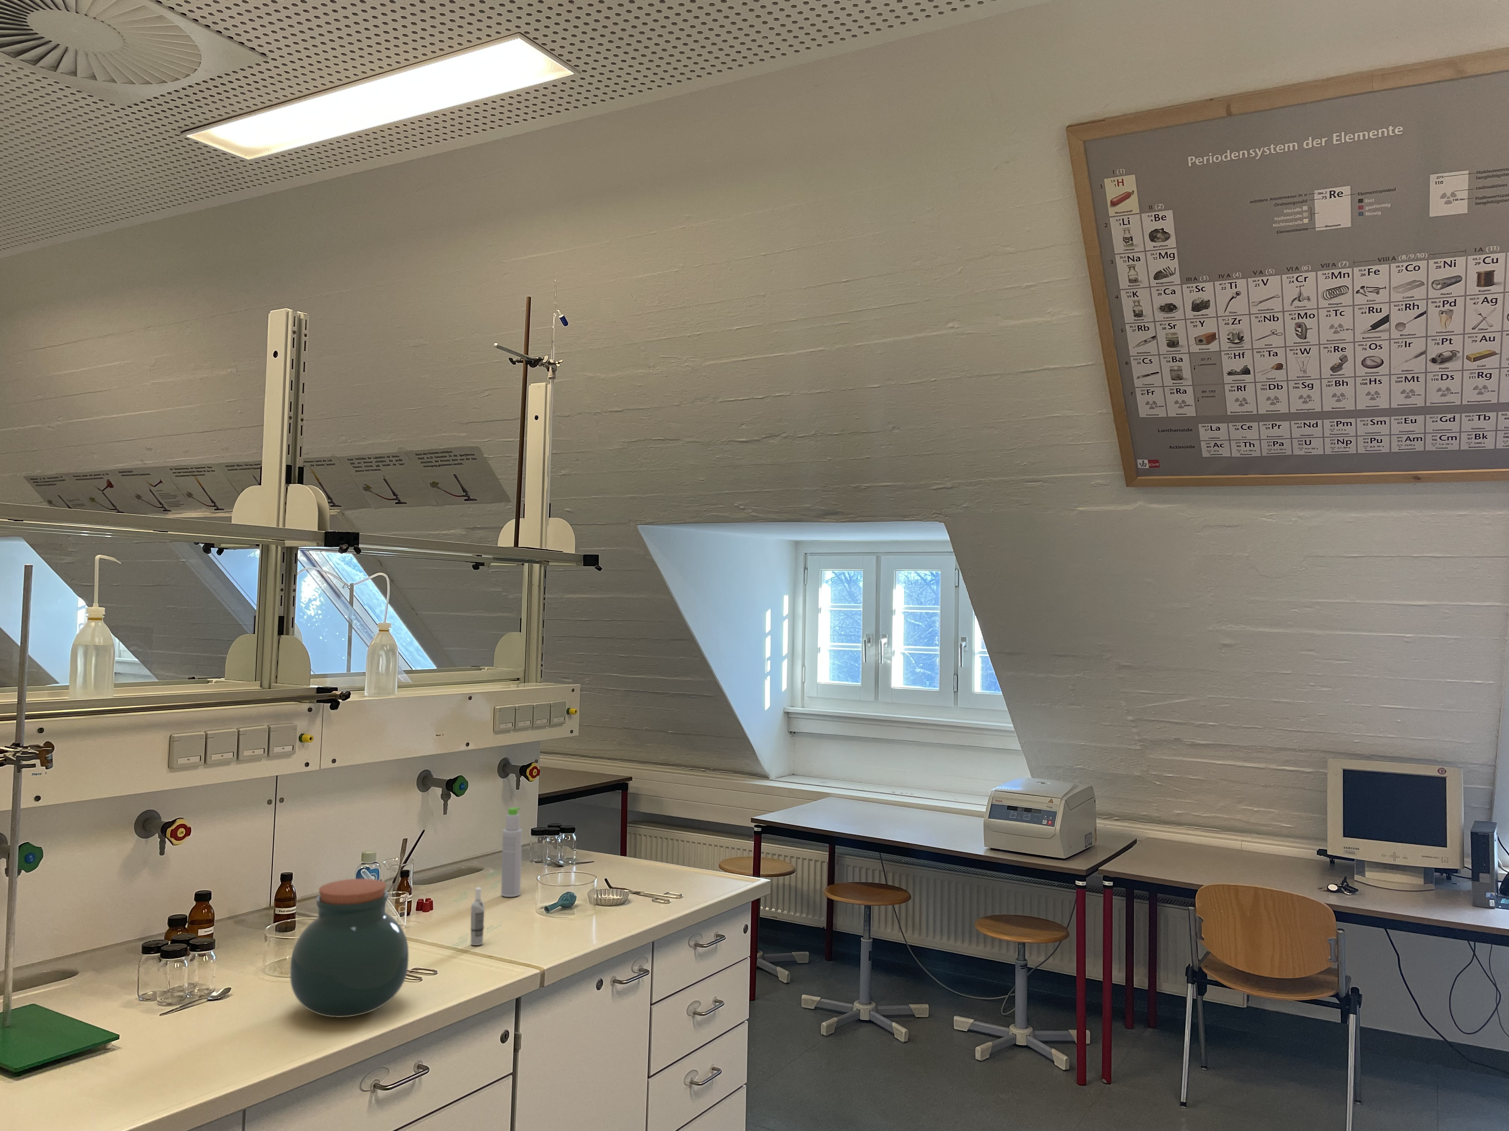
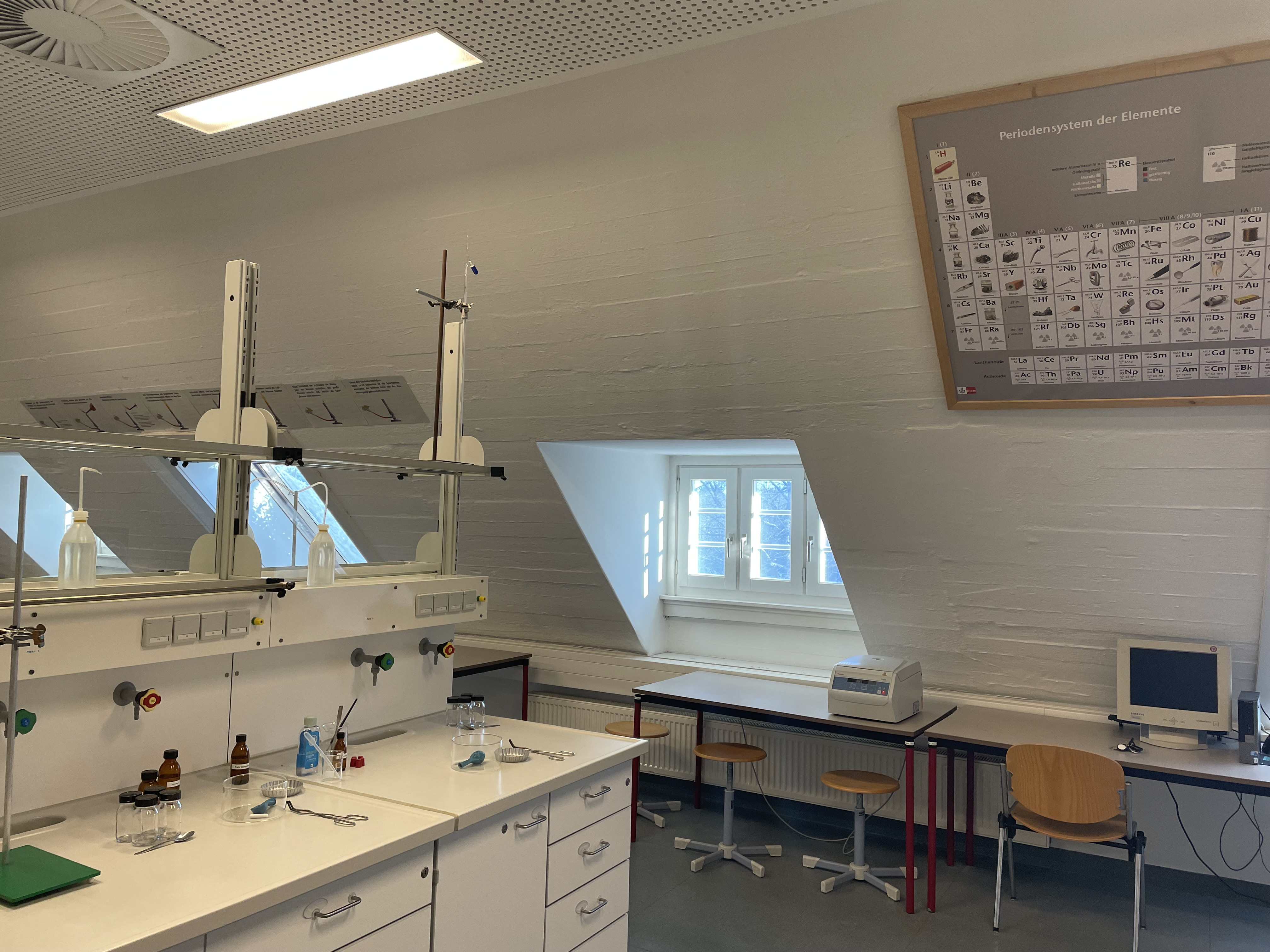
- bottle [447,870,503,953]
- jar [290,878,409,1018]
- bottle [500,807,523,897]
